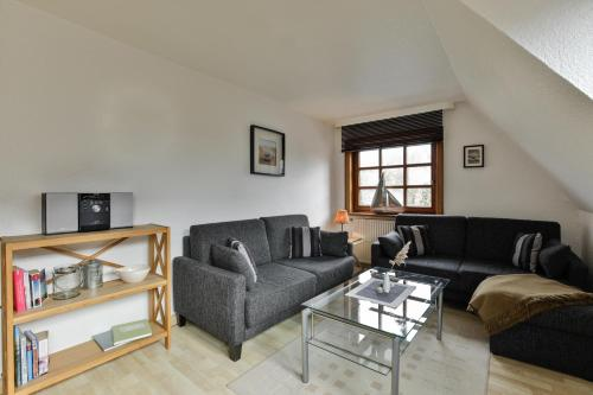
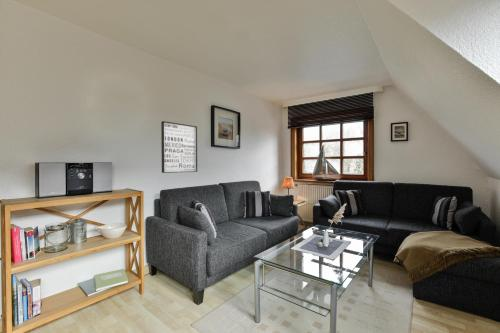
+ wall art [160,120,198,174]
